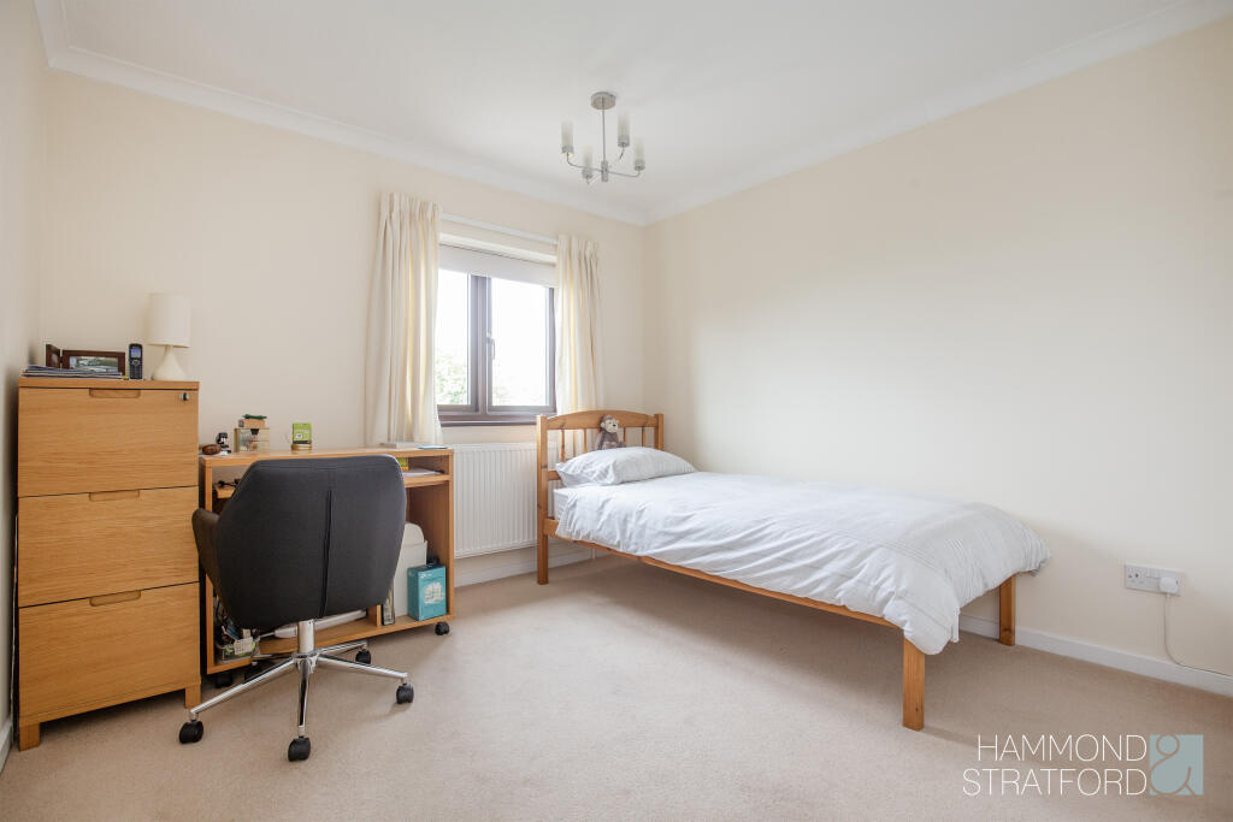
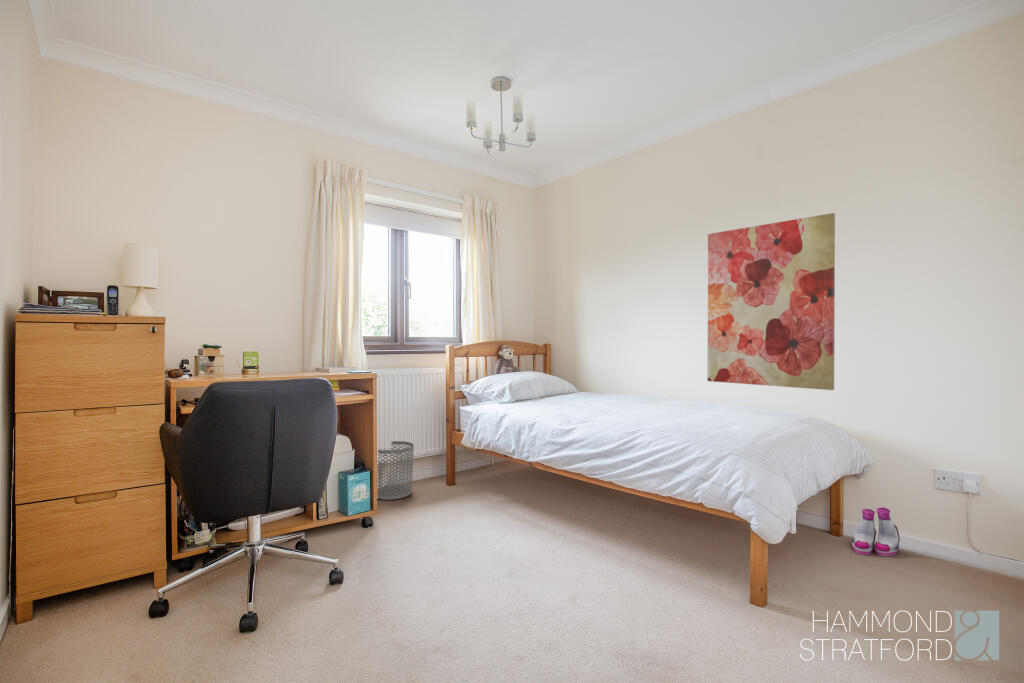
+ waste bin [377,440,415,501]
+ wall art [706,212,836,391]
+ boots [851,506,901,557]
